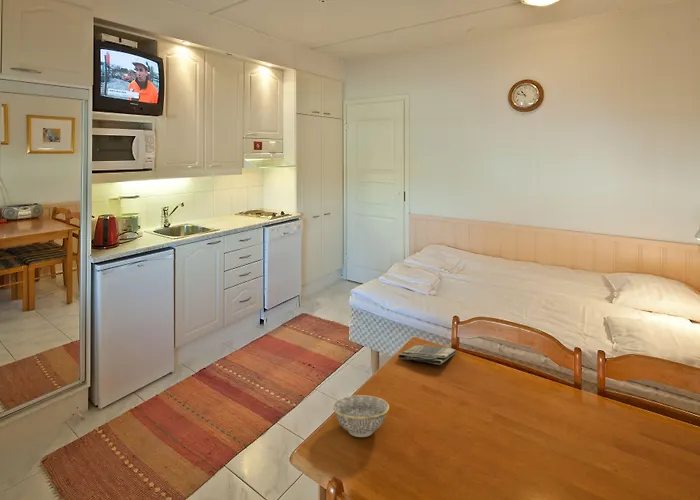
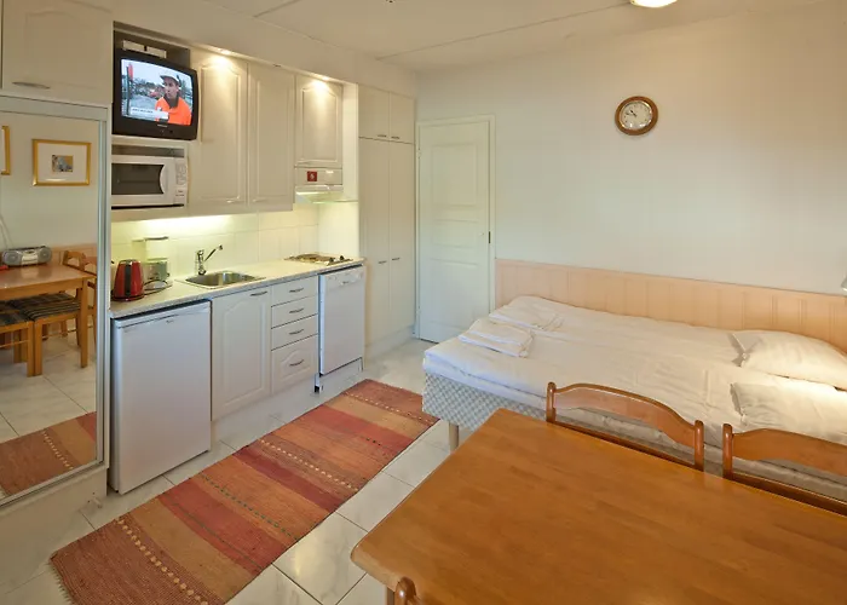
- bowl [331,394,390,438]
- dish towel [397,344,457,365]
